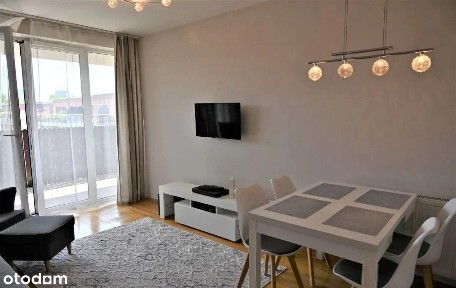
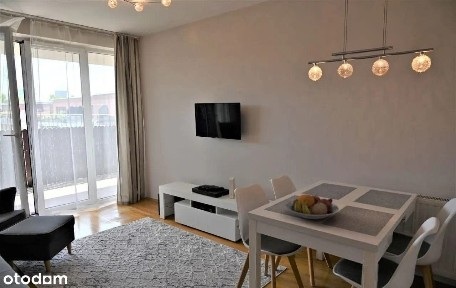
+ fruit bowl [285,193,340,220]
